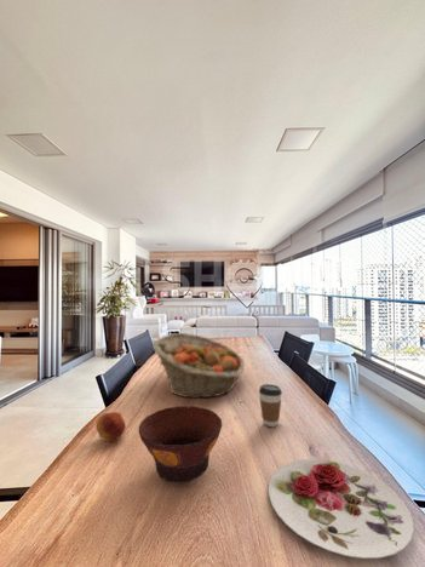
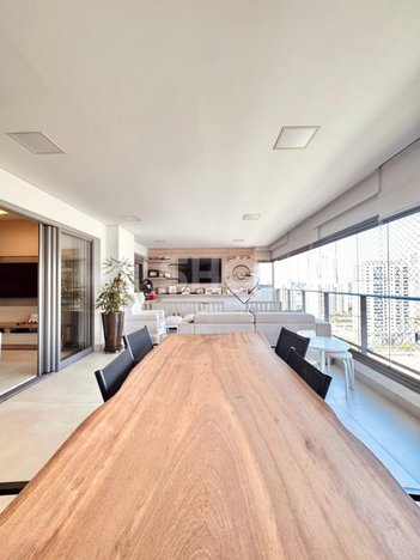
- bowl [138,405,223,483]
- fruit basket [151,332,246,399]
- fruit [94,411,127,443]
- plate [268,458,415,560]
- coffee cup [258,383,283,428]
